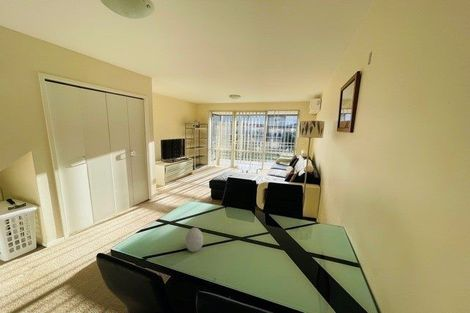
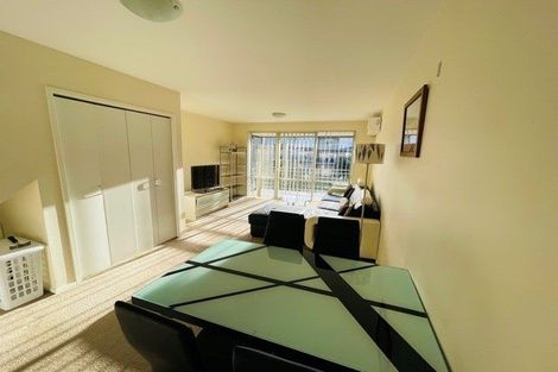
- decorative egg [184,227,204,253]
